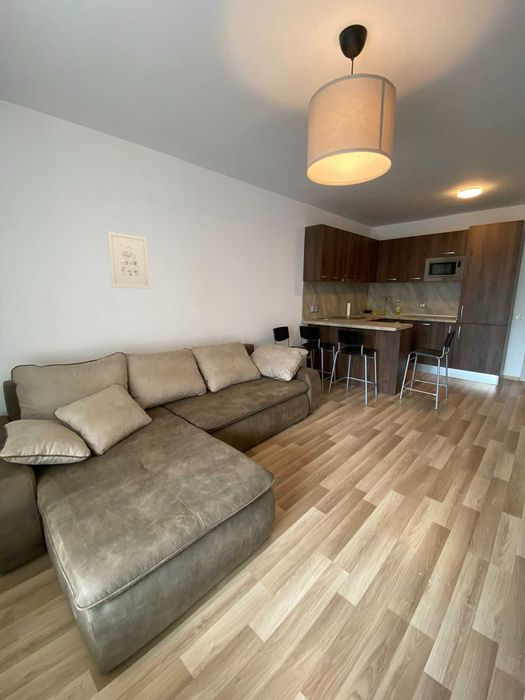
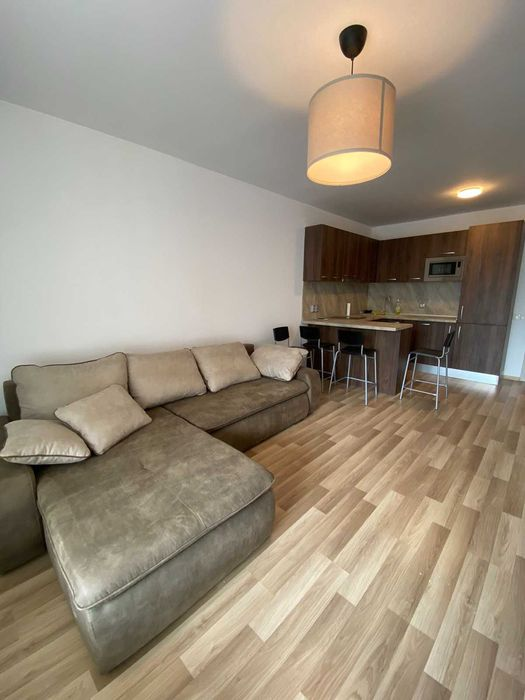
- wall art [107,231,150,290]
